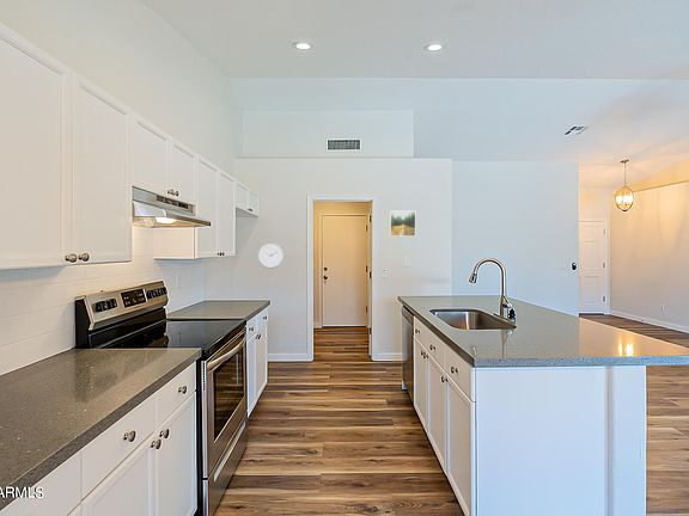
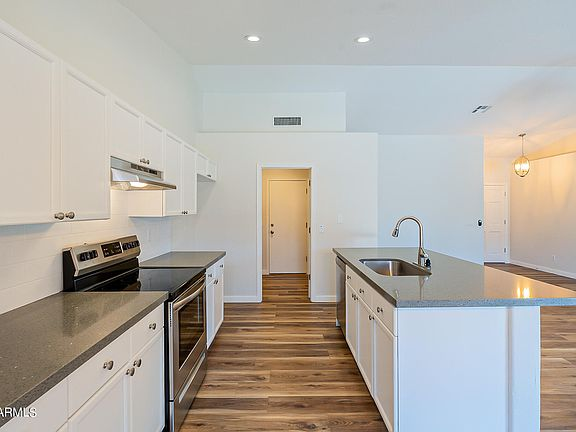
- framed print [389,210,416,238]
- wall clock [257,242,285,270]
